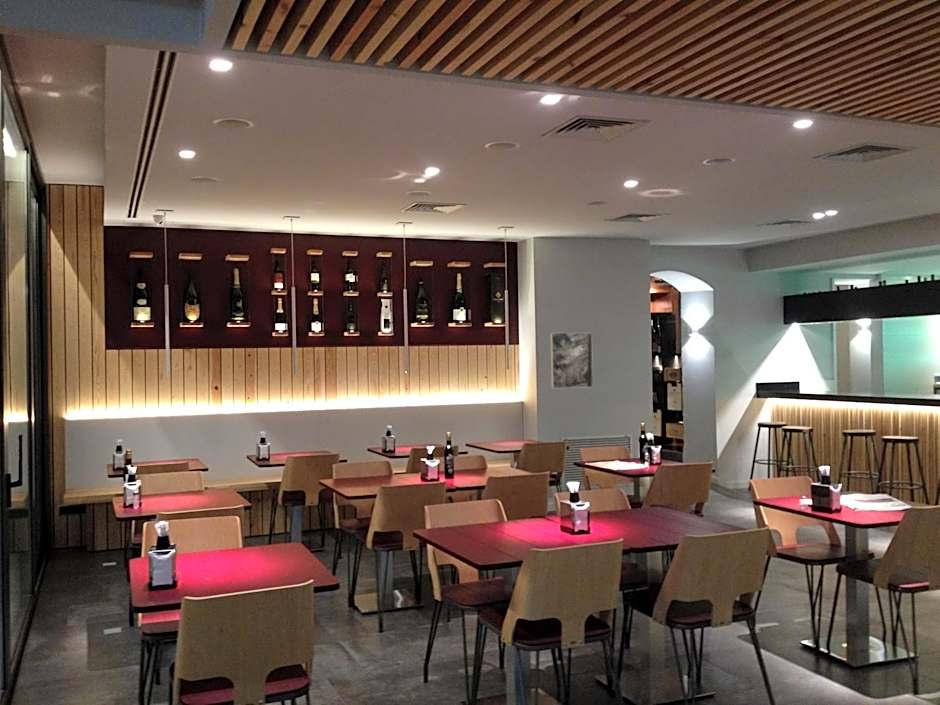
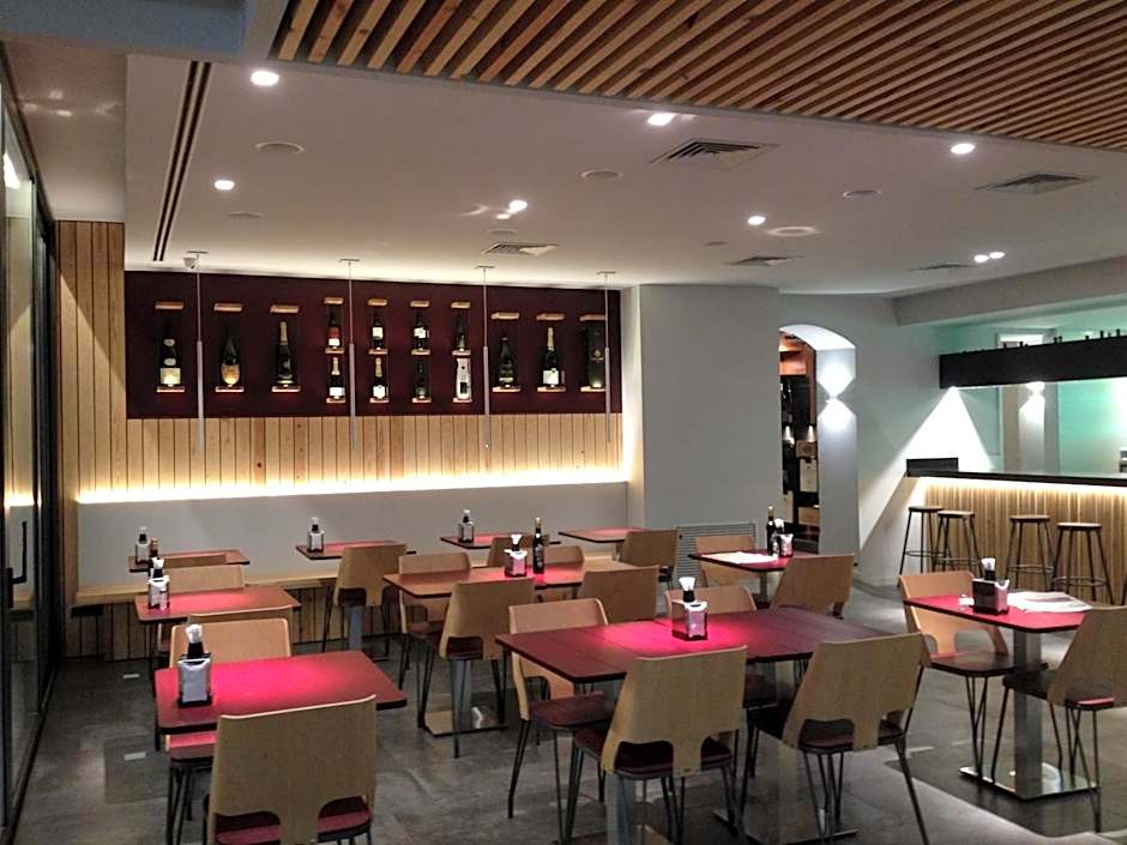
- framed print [549,332,594,389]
